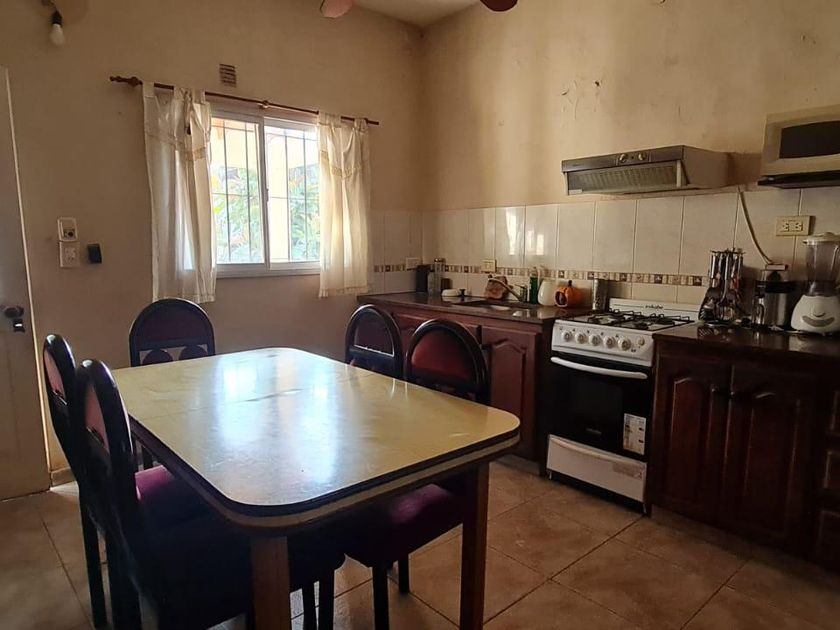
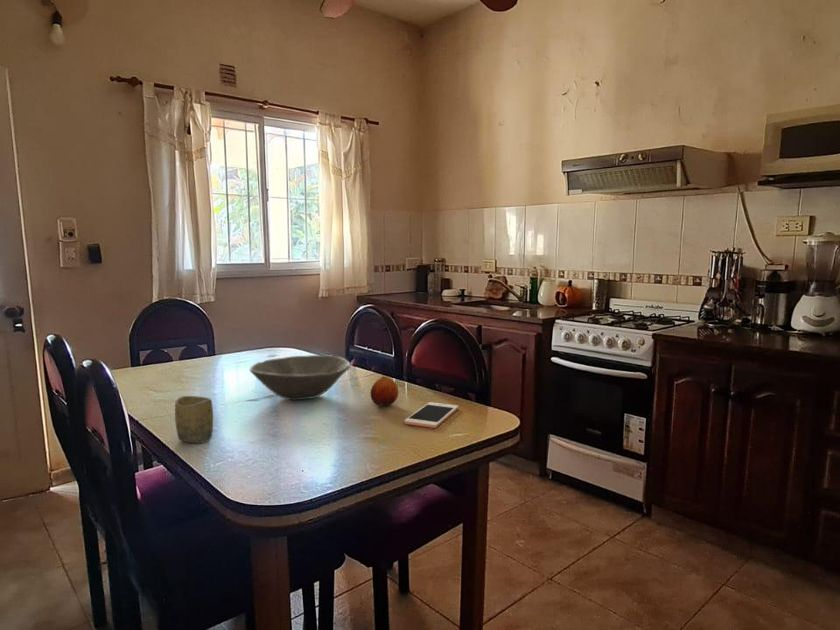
+ bowl [249,354,352,401]
+ cell phone [403,401,459,429]
+ fruit [369,375,399,407]
+ cup [174,395,214,444]
